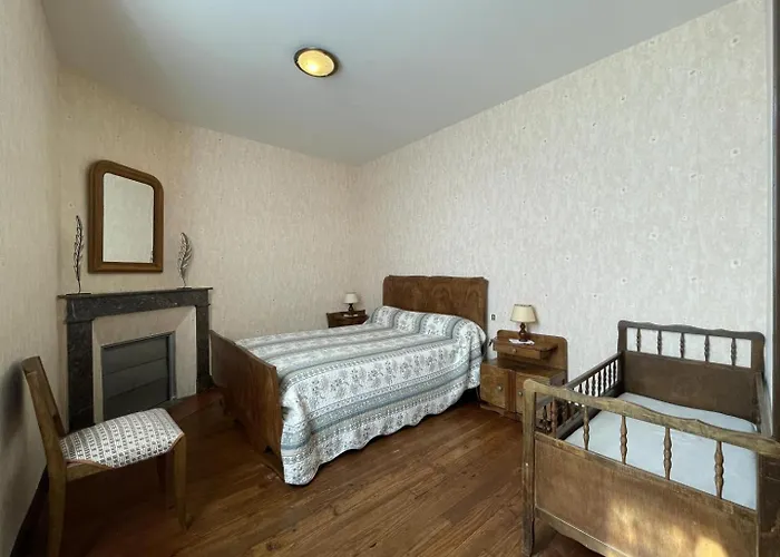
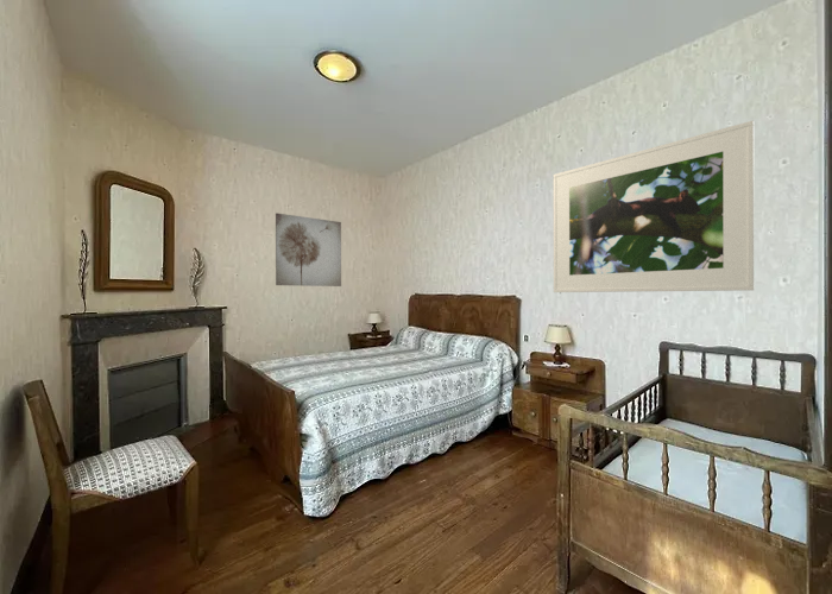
+ wall art [275,213,342,287]
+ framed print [553,120,755,293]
